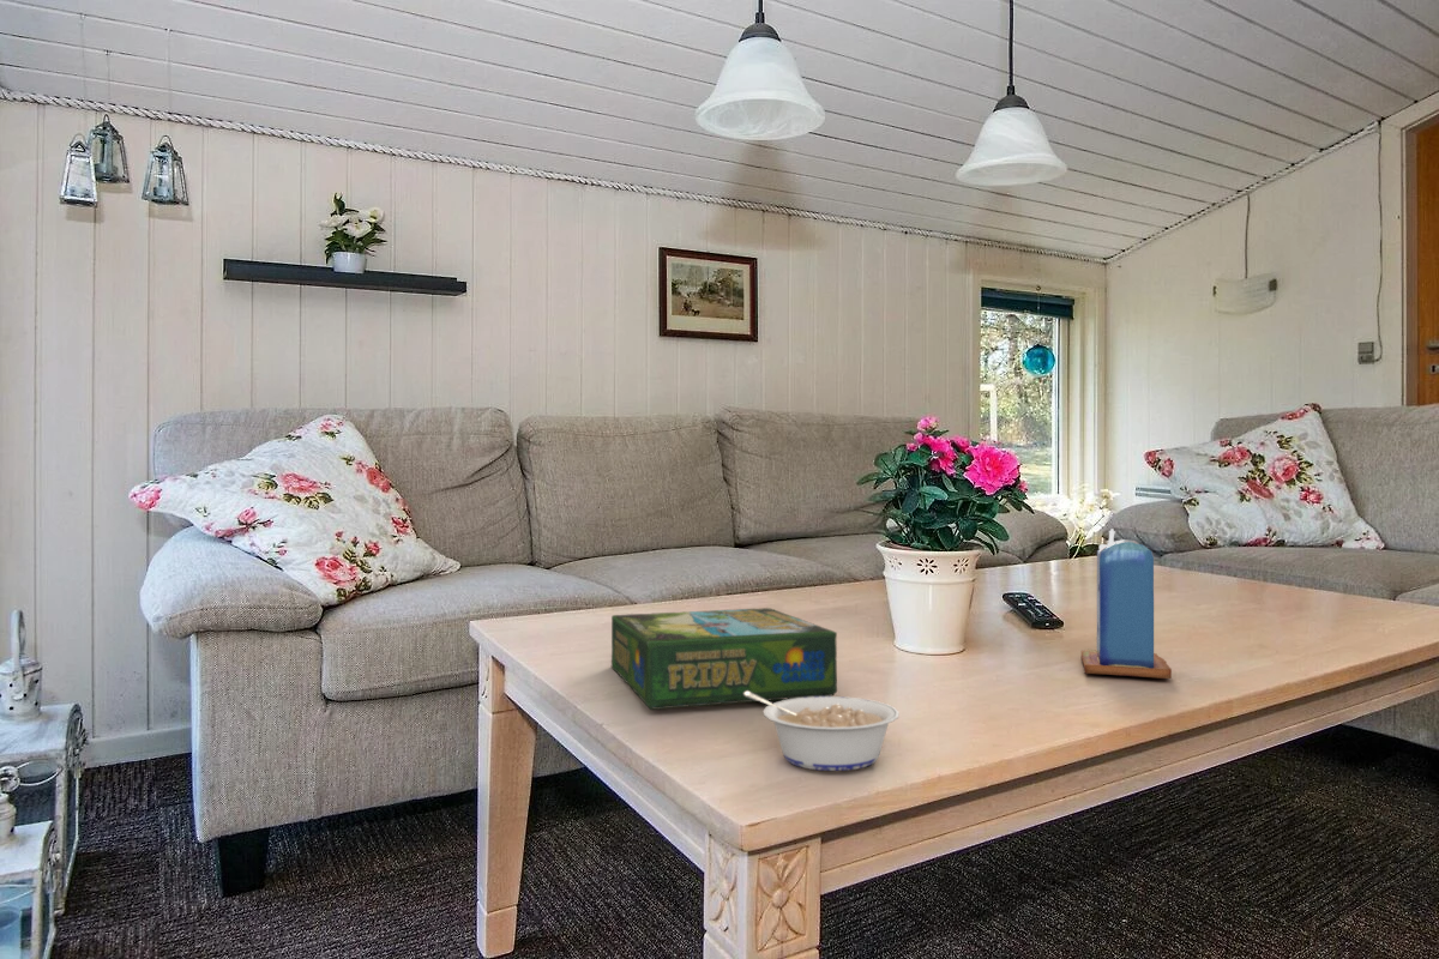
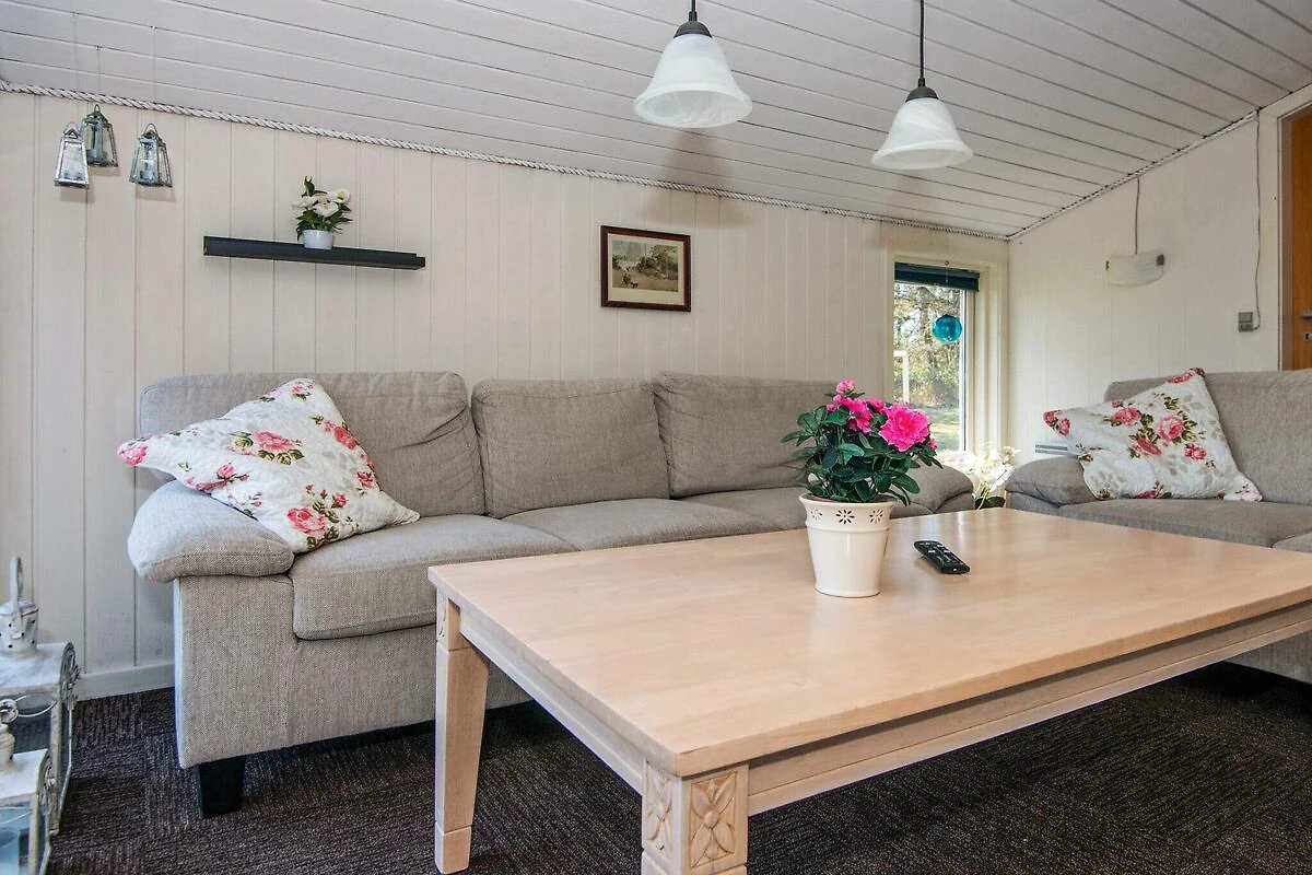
- board game [610,607,838,711]
- candle [1079,527,1173,680]
- legume [743,692,901,772]
